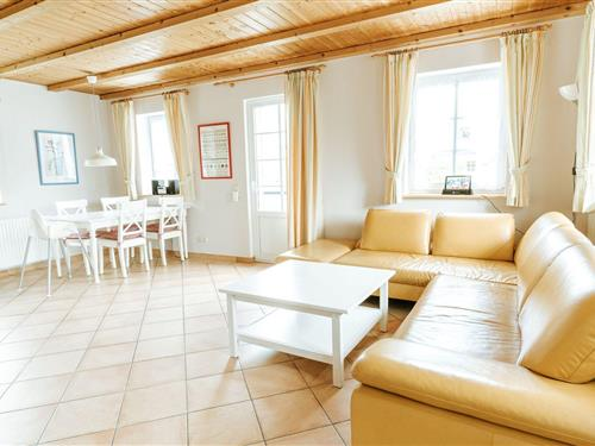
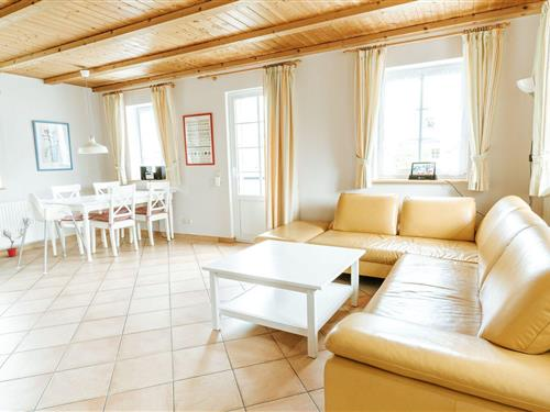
+ potted tree [2,218,32,258]
